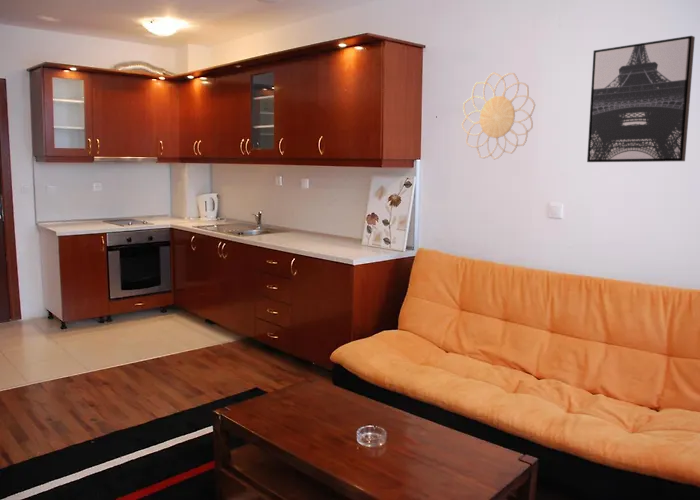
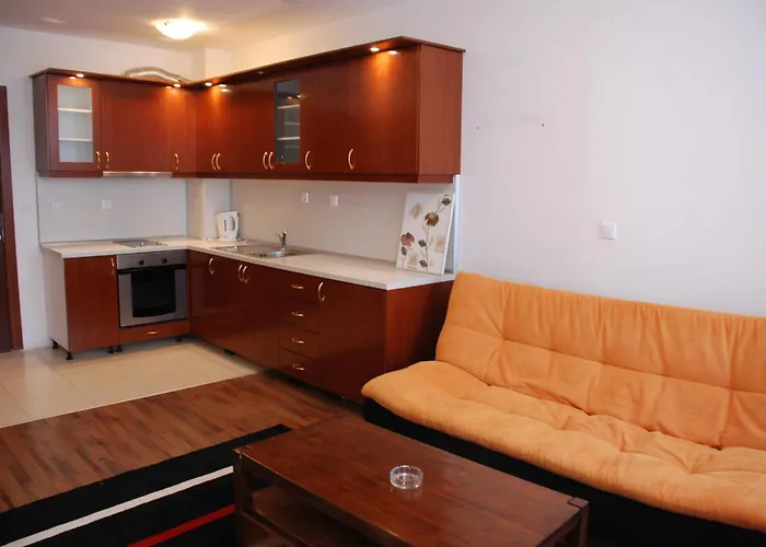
- decorative wall piece [461,71,536,160]
- wall art [586,35,696,163]
